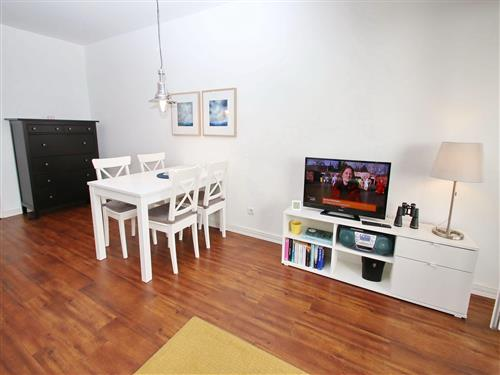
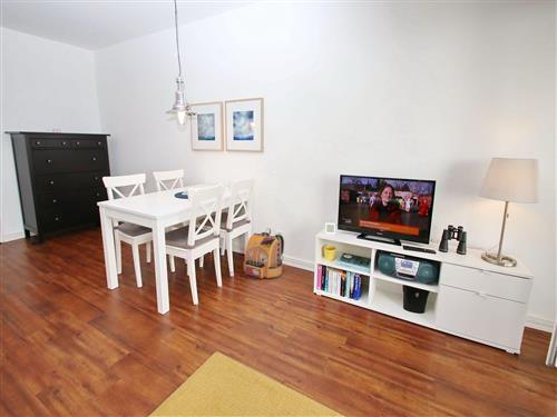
+ backpack [243,227,285,279]
